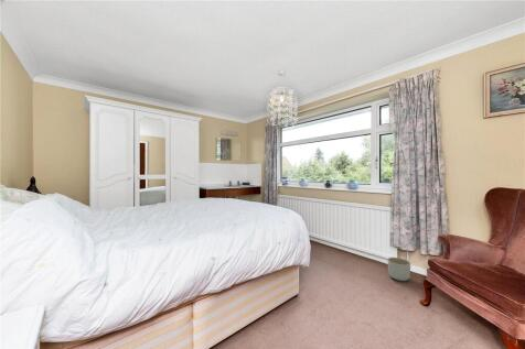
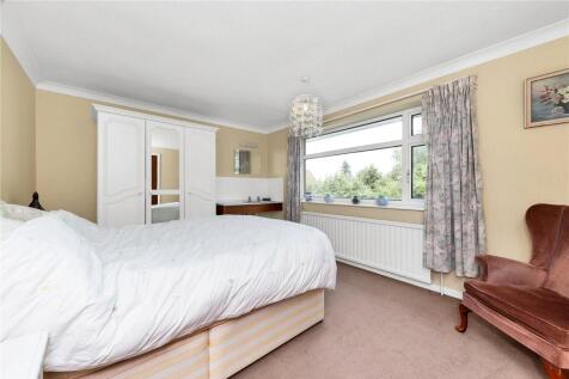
- planter [387,257,411,282]
